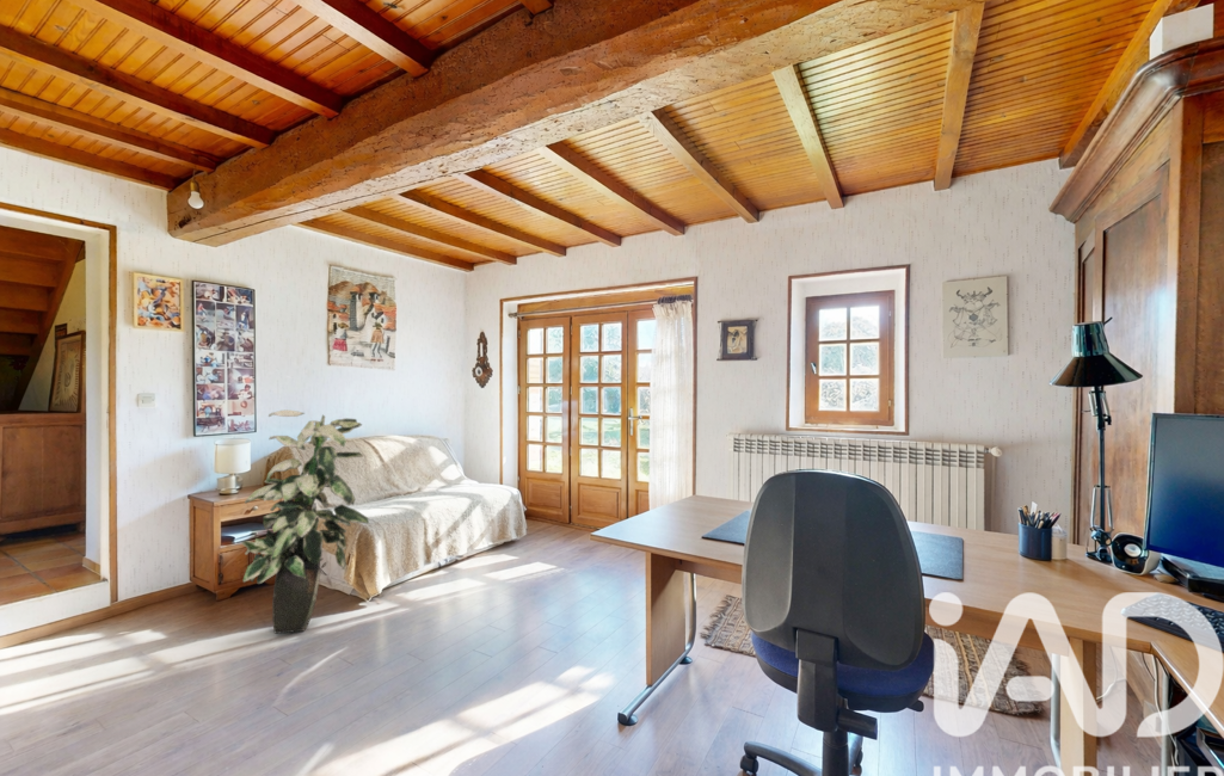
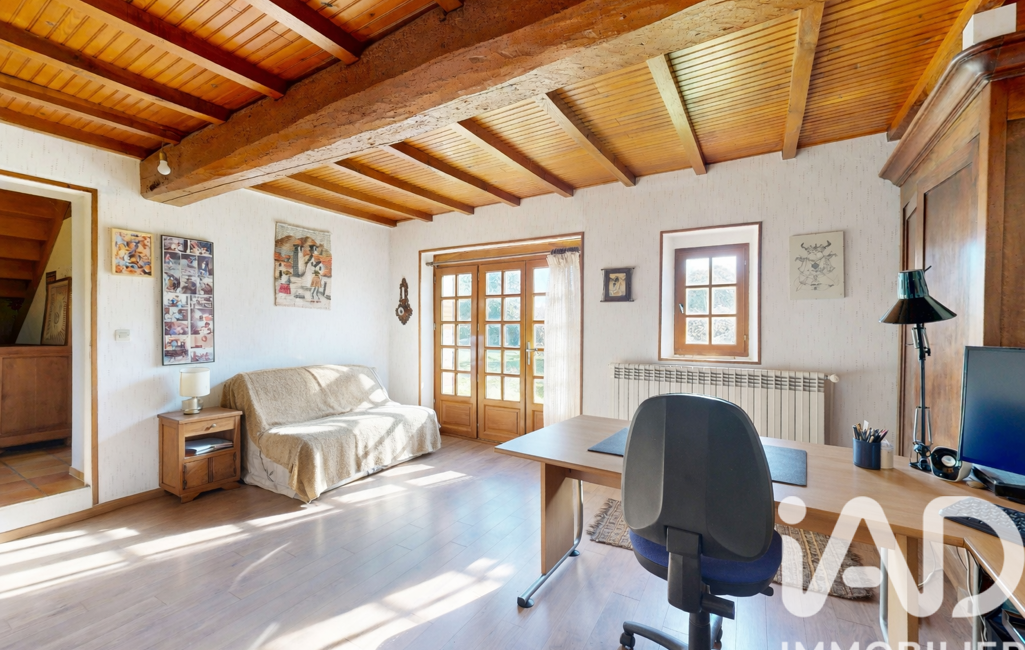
- indoor plant [240,408,370,635]
